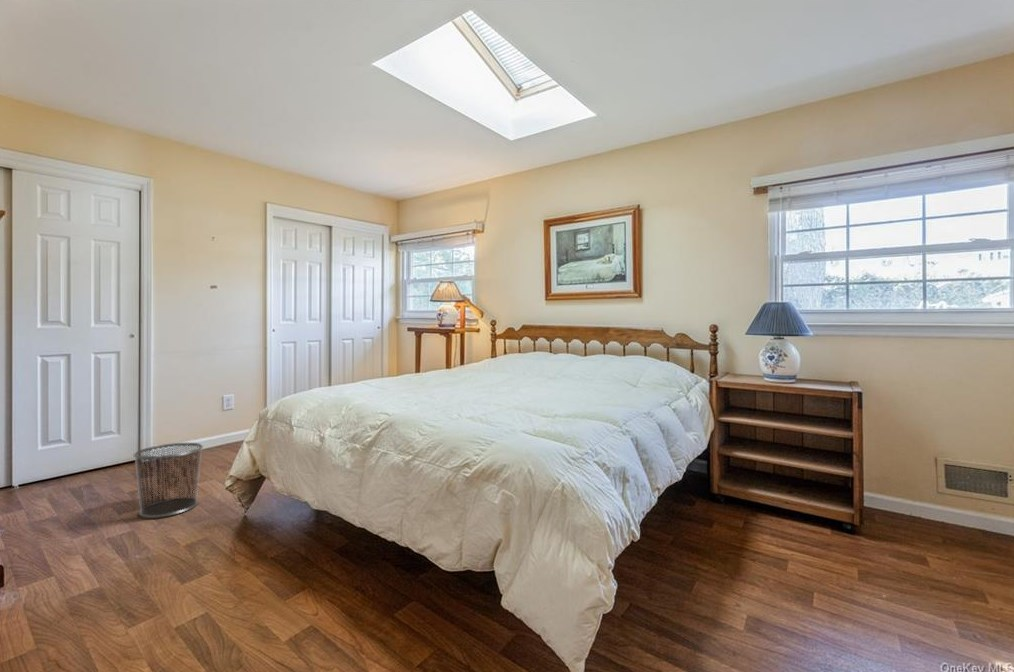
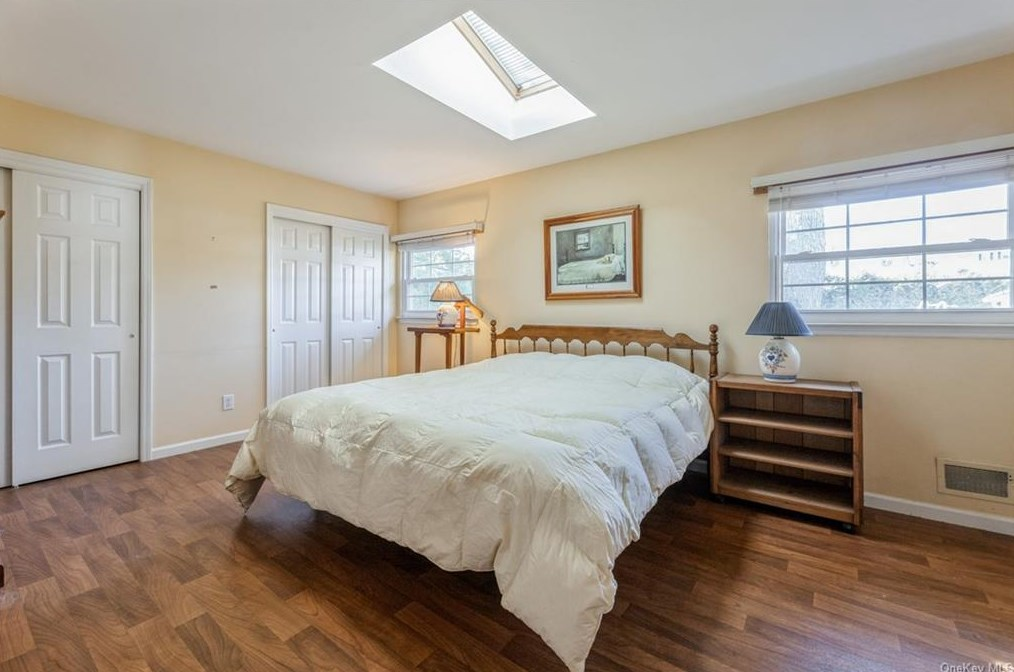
- waste bin [132,442,204,519]
